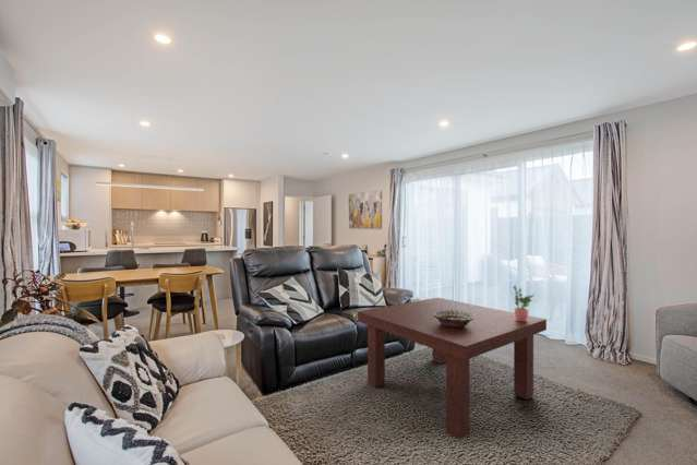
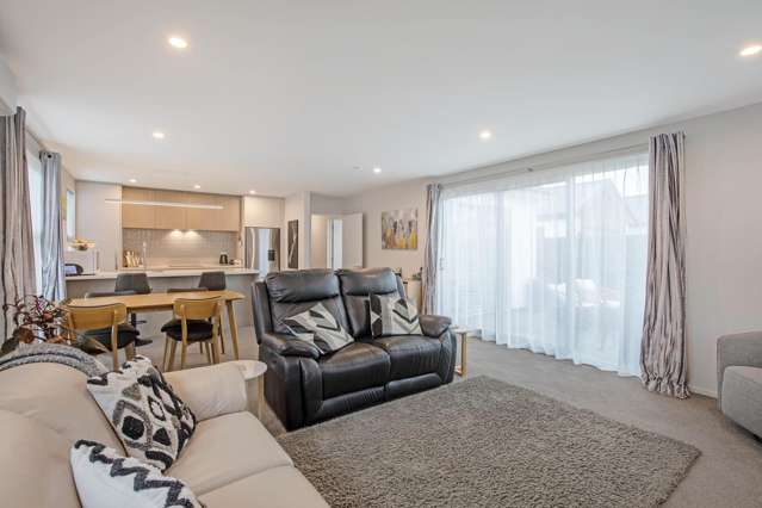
- decorative bowl [433,310,474,327]
- potted plant [513,284,536,321]
- coffee table [357,297,548,441]
